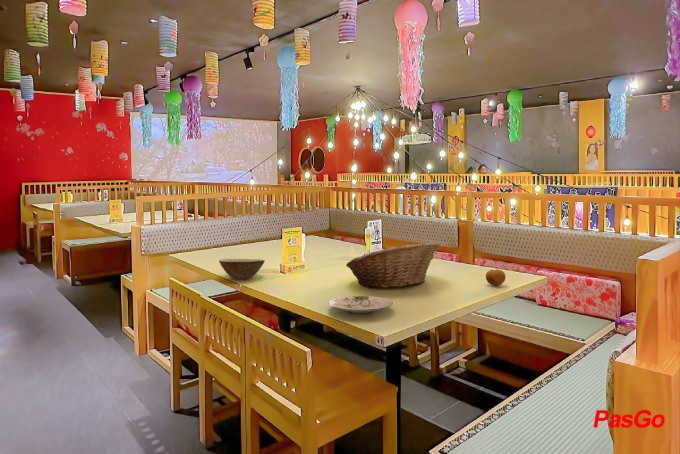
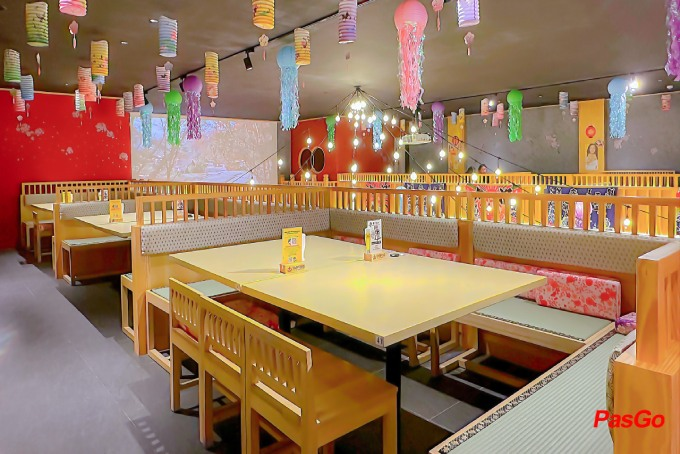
- bowl [218,258,266,280]
- plate [327,295,394,315]
- fruit basket [345,241,441,289]
- fruit [485,268,507,287]
